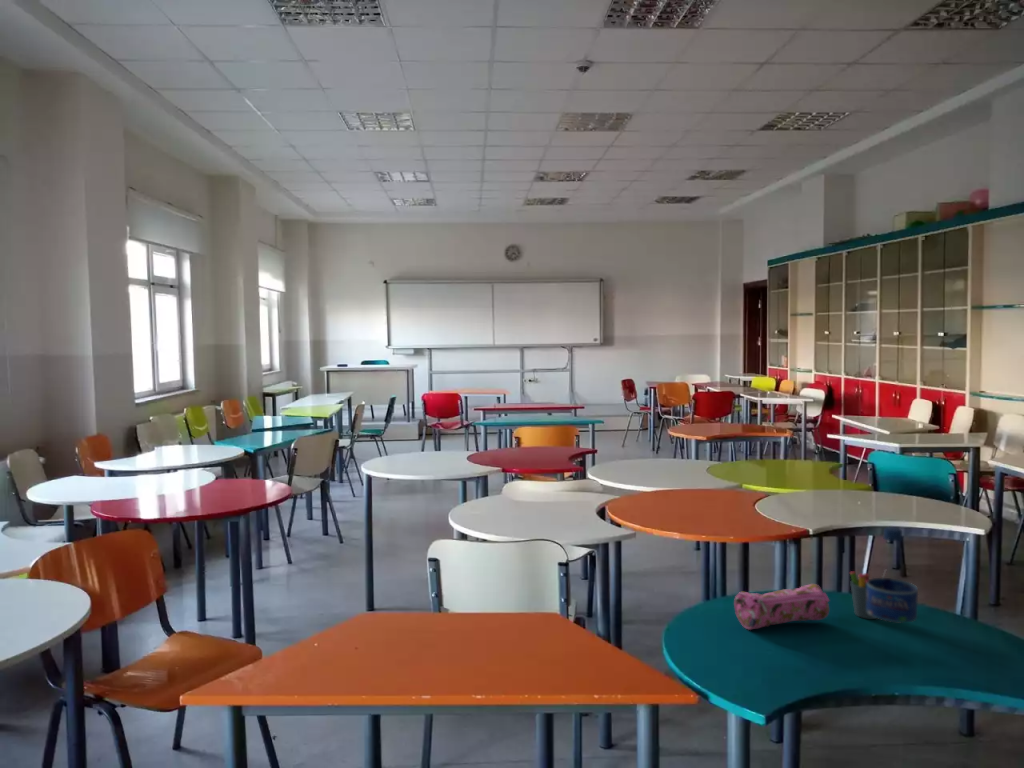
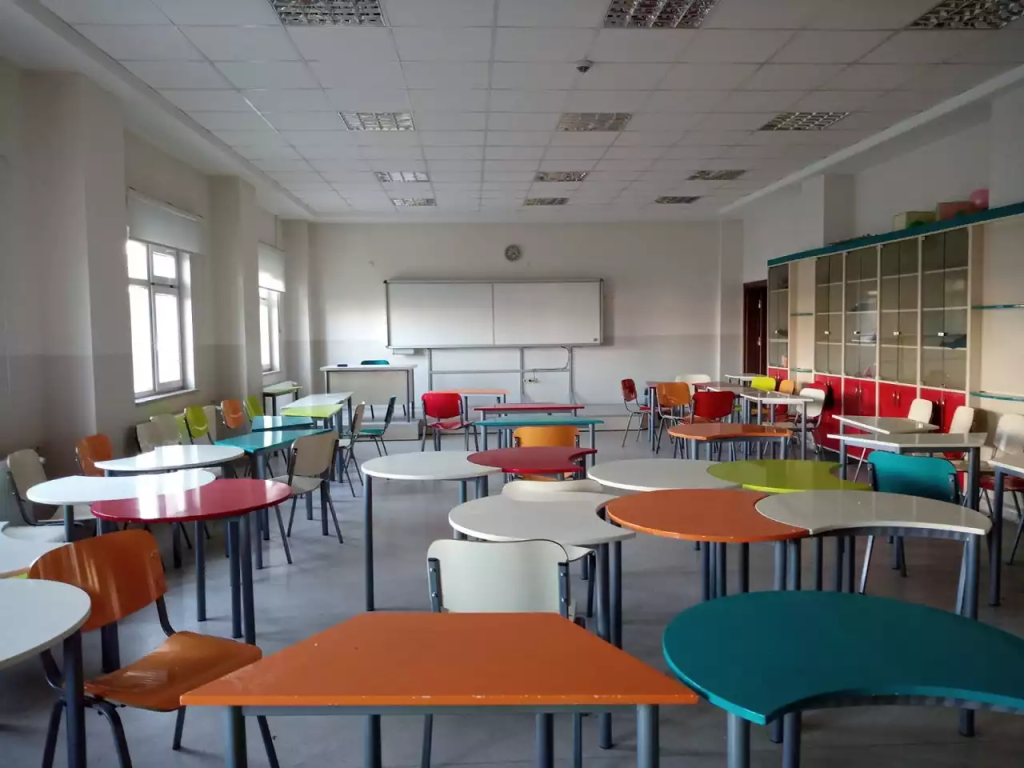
- water bottle [866,526,919,624]
- pencil case [733,583,831,631]
- pen holder [849,568,887,620]
